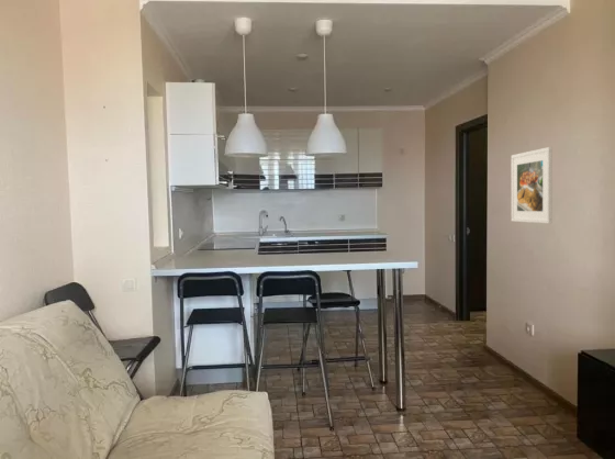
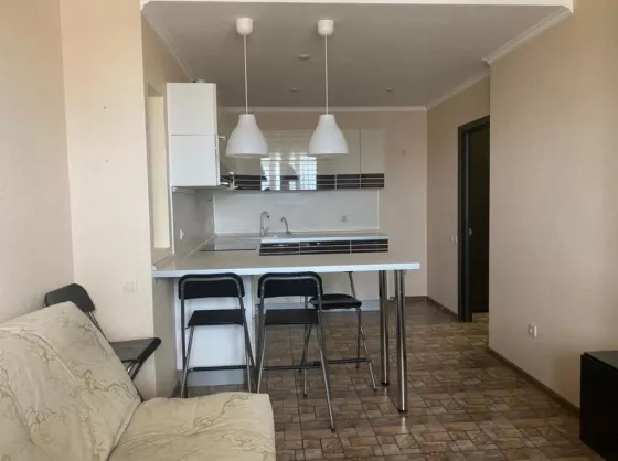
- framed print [511,146,554,224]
